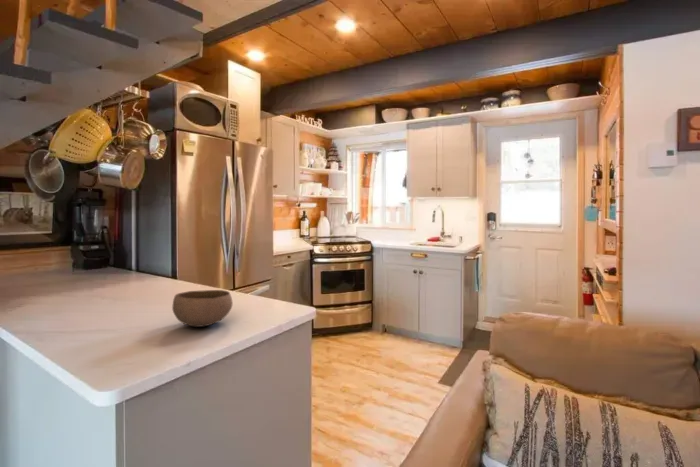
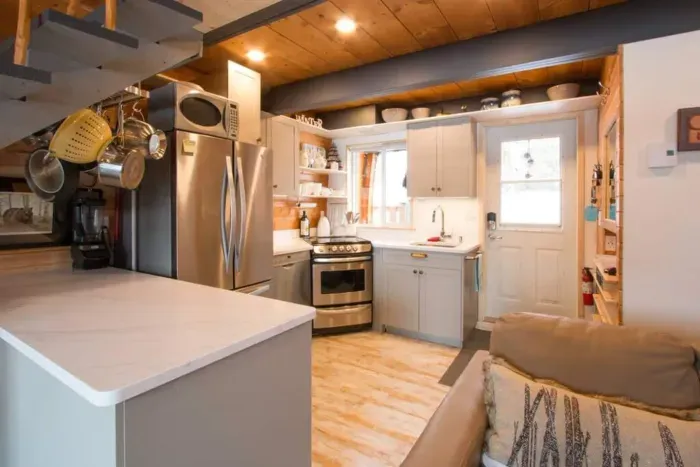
- bowl [171,289,234,328]
